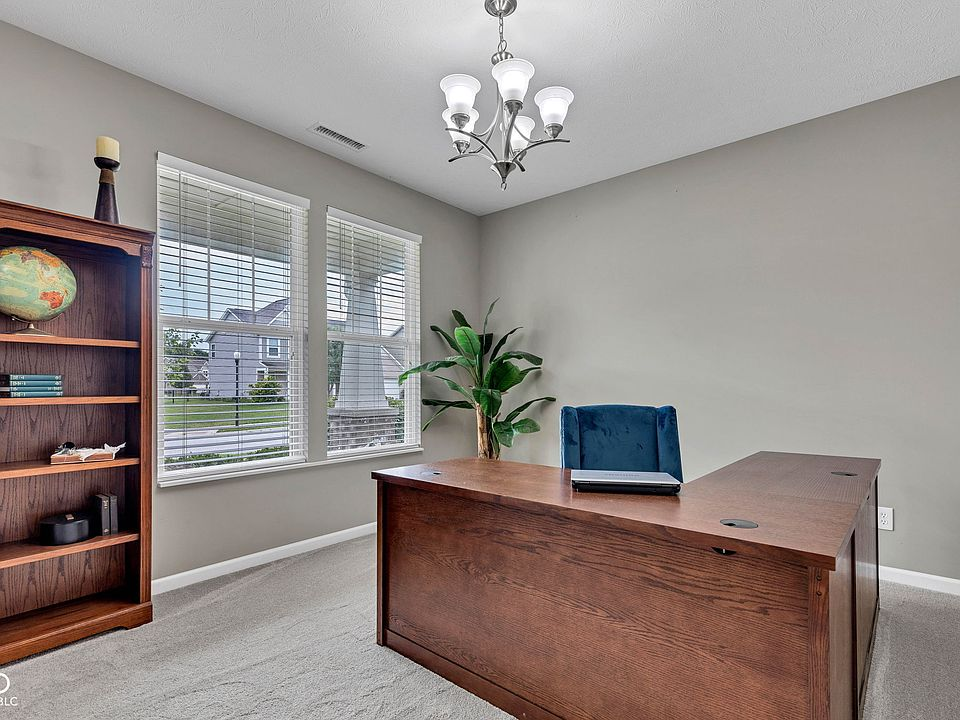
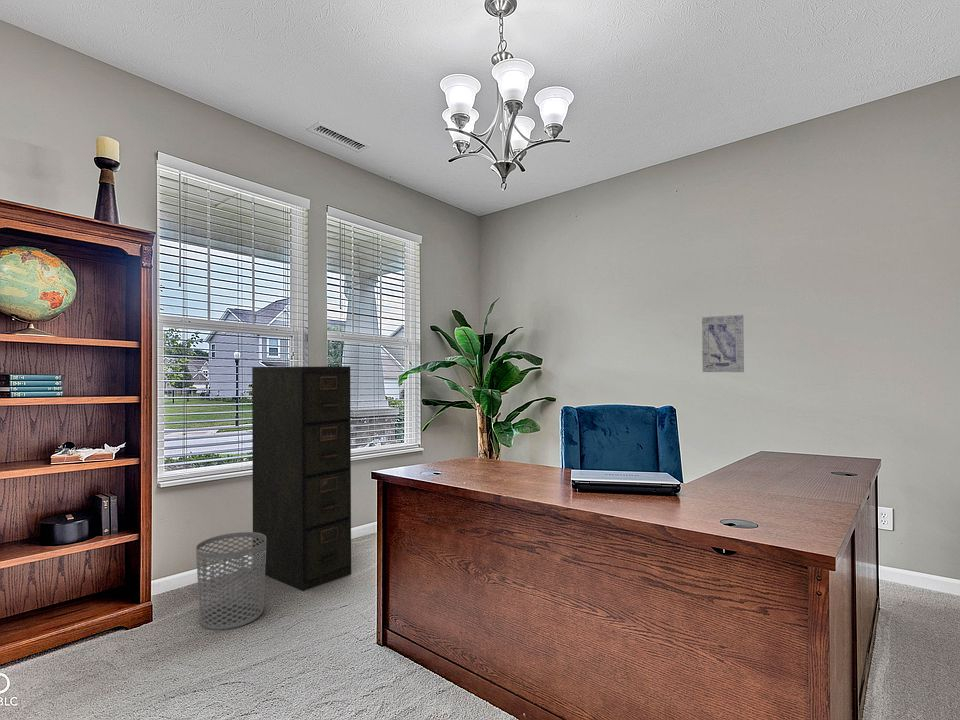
+ filing cabinet [251,365,352,592]
+ waste bin [195,531,266,631]
+ wall art [701,314,745,373]
